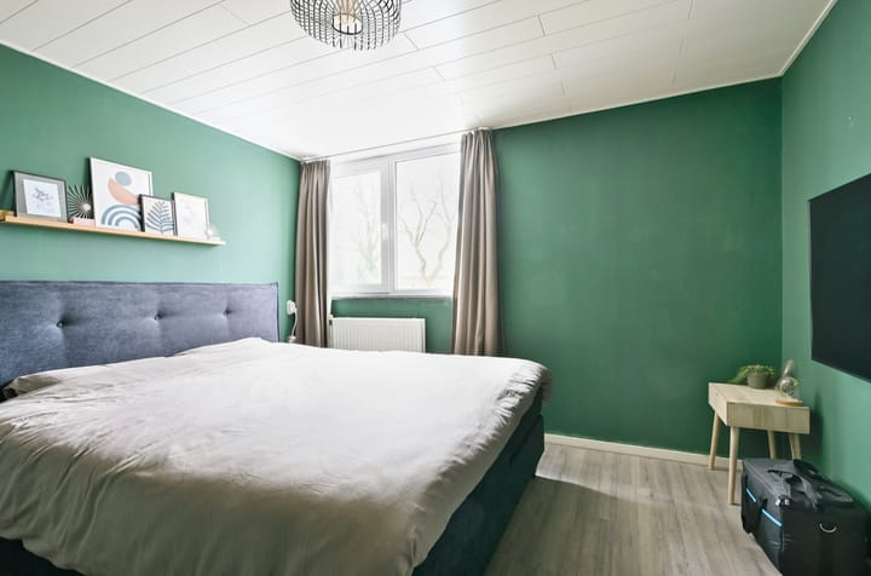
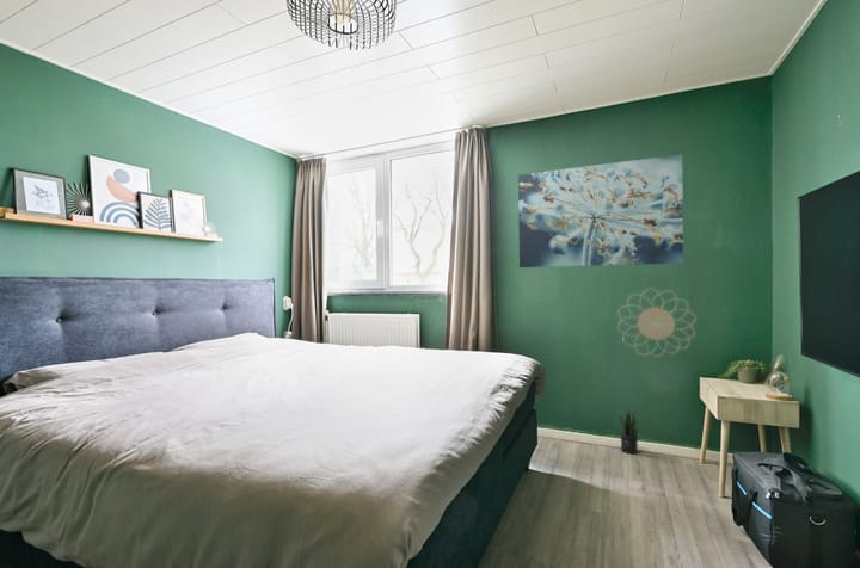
+ potted plant [619,408,640,455]
+ wall art [517,153,684,268]
+ decorative wall piece [616,288,698,358]
